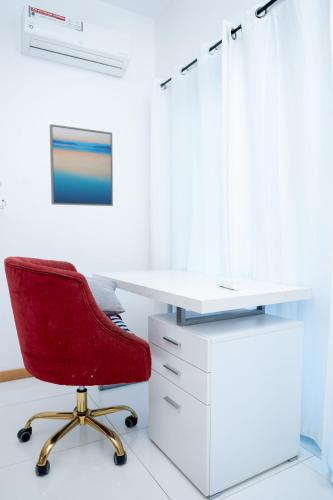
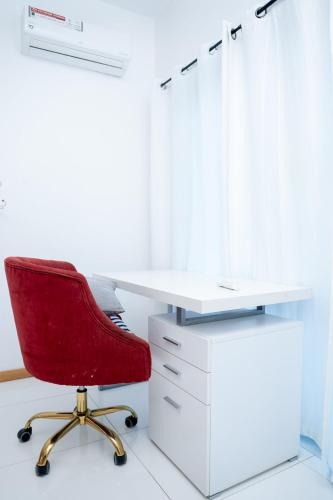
- wall art [49,123,114,207]
